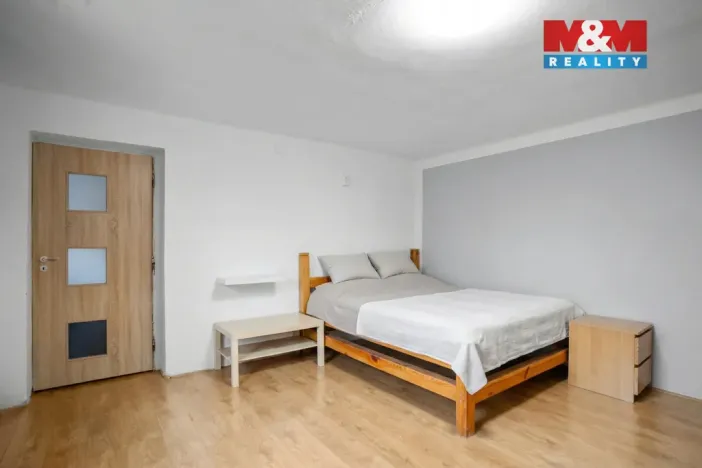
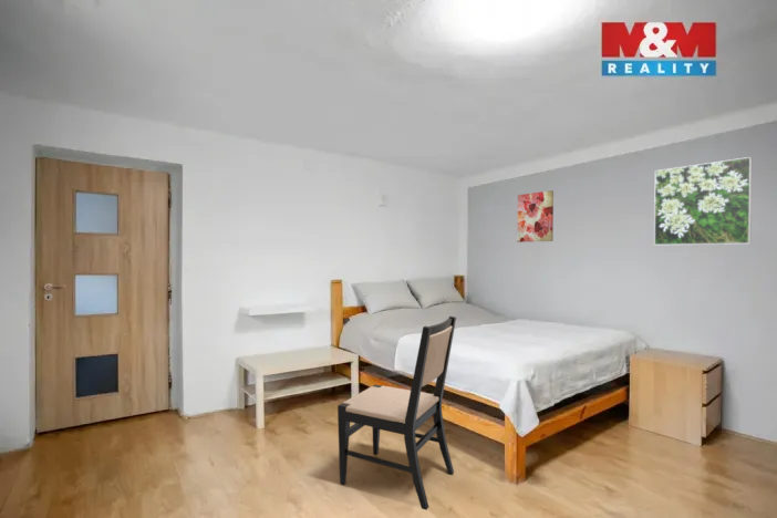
+ chair [336,315,457,511]
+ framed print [653,156,753,246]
+ wall art [516,189,555,244]
